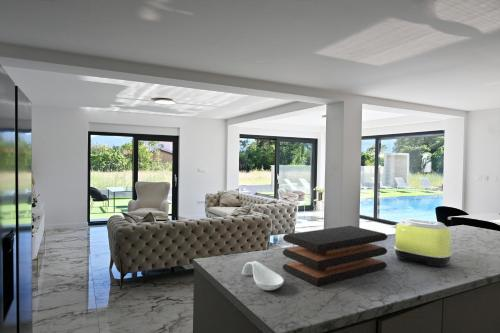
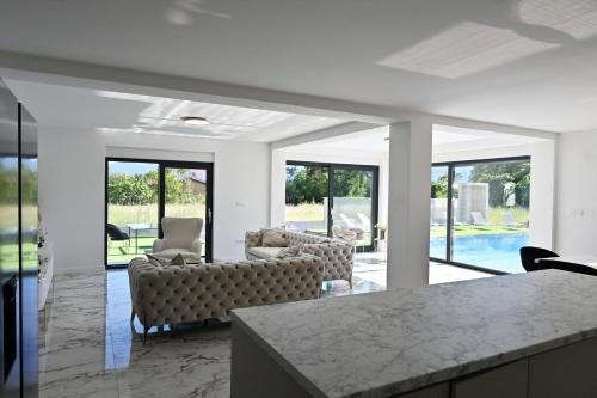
- spoon rest [241,260,285,291]
- cutting board [282,225,388,287]
- toaster [390,218,453,268]
